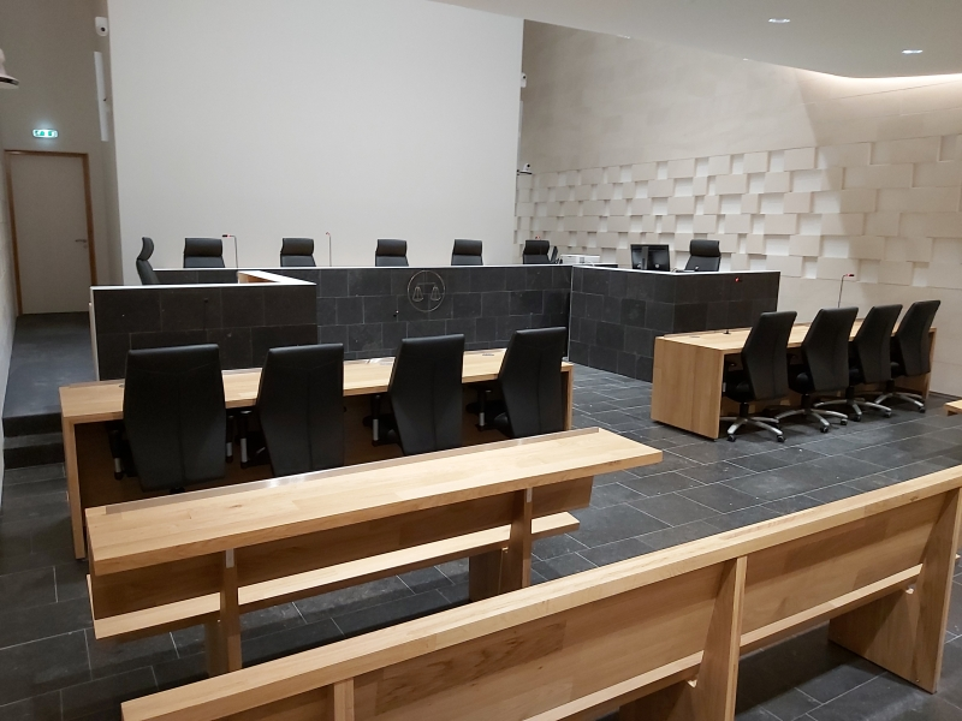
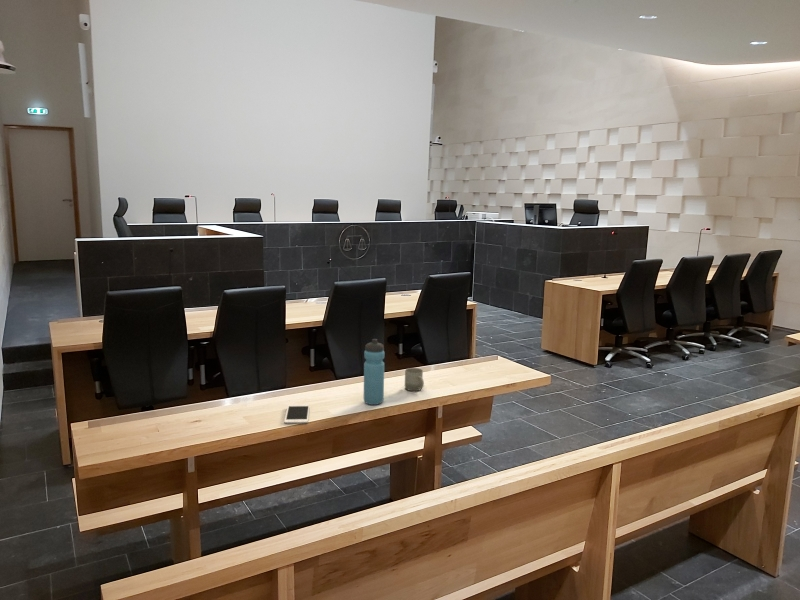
+ water bottle [363,338,385,406]
+ cup [404,367,425,392]
+ cell phone [283,404,311,425]
